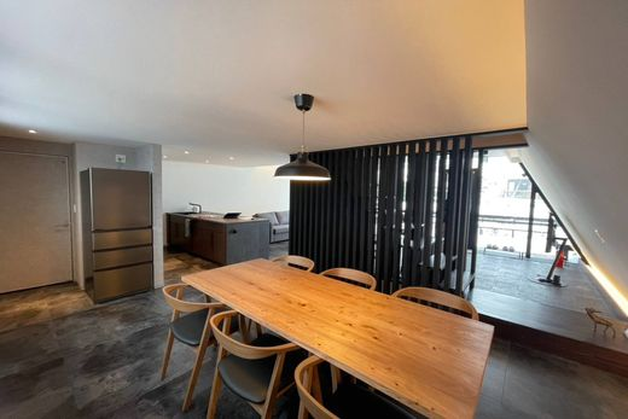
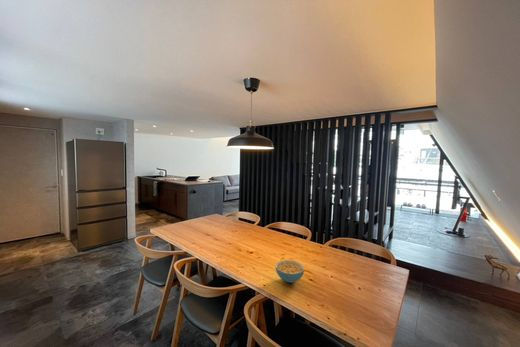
+ cereal bowl [274,259,305,284]
